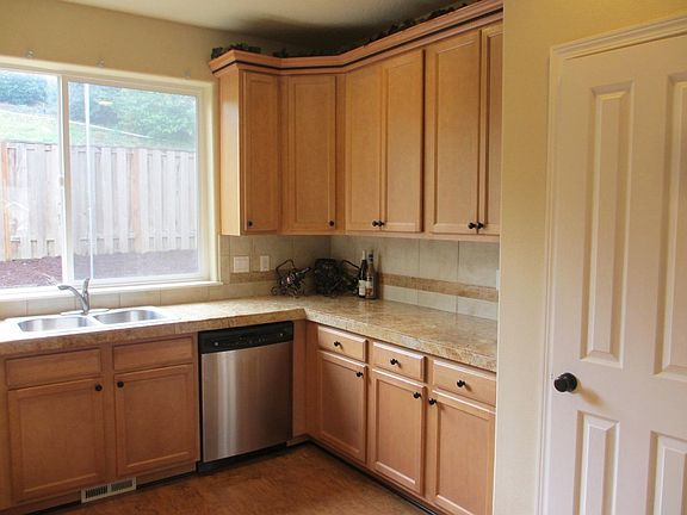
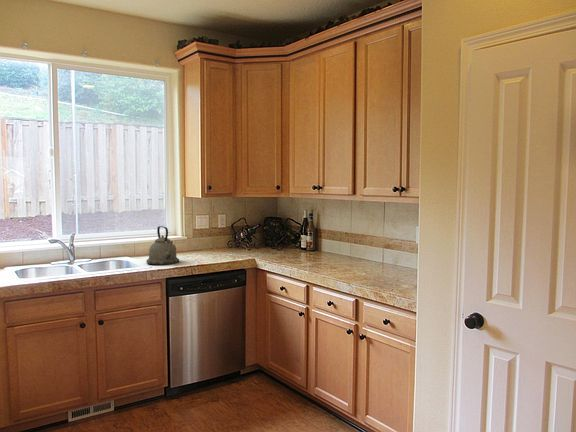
+ kettle [145,225,180,266]
